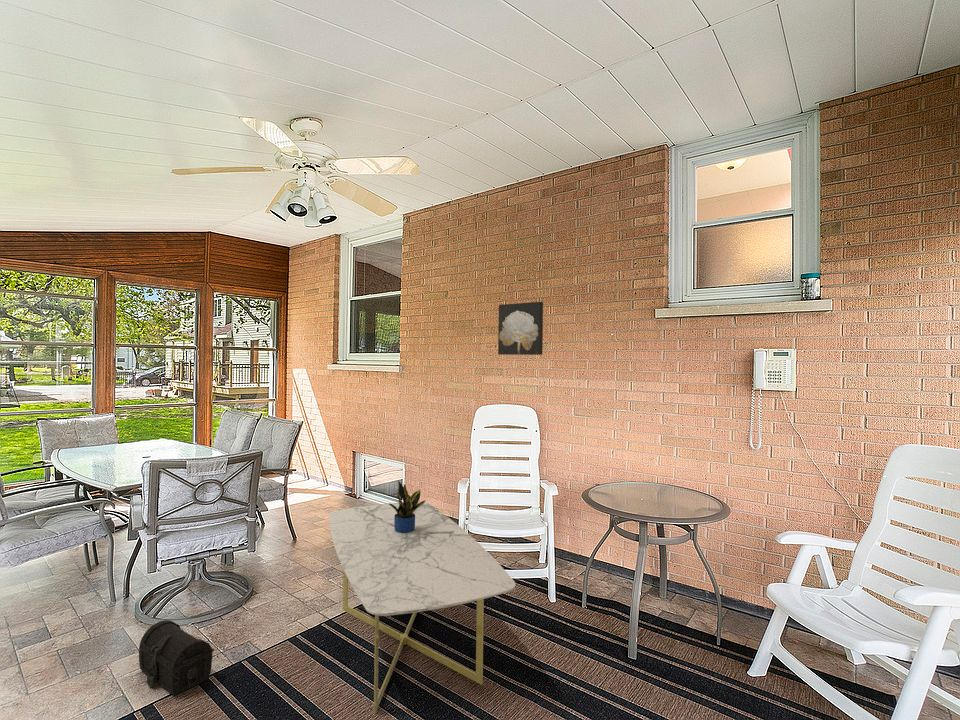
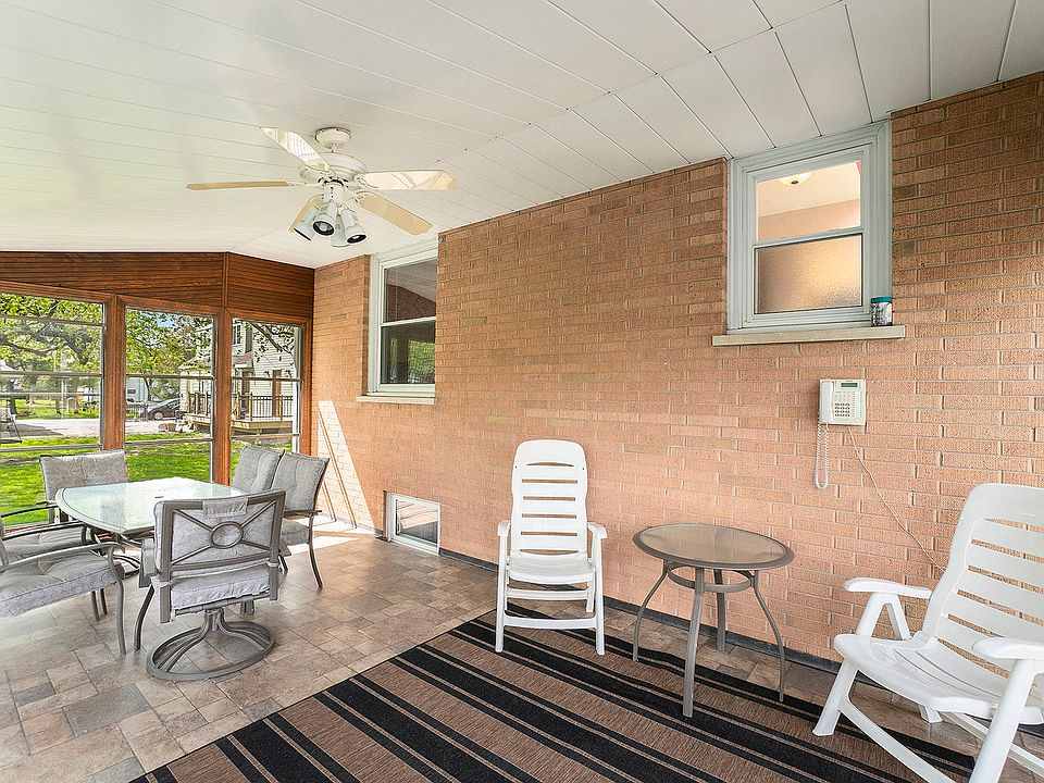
- potted plant [388,480,426,533]
- wall art [497,301,544,356]
- coffee table [328,501,516,714]
- treasure chest [138,619,215,696]
